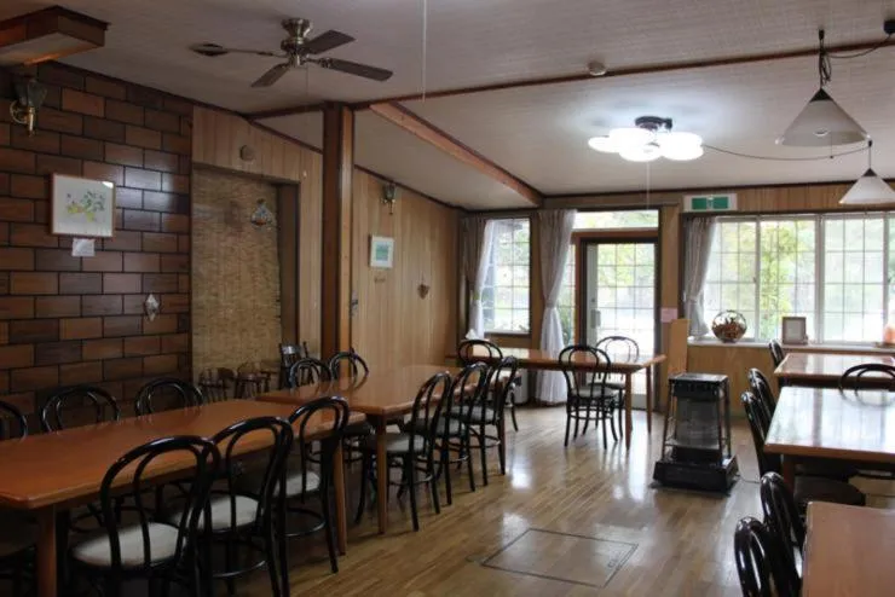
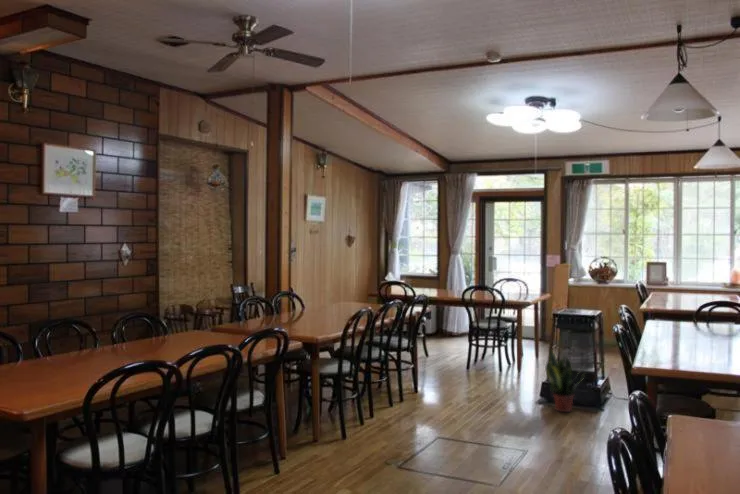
+ potted plant [544,348,586,413]
